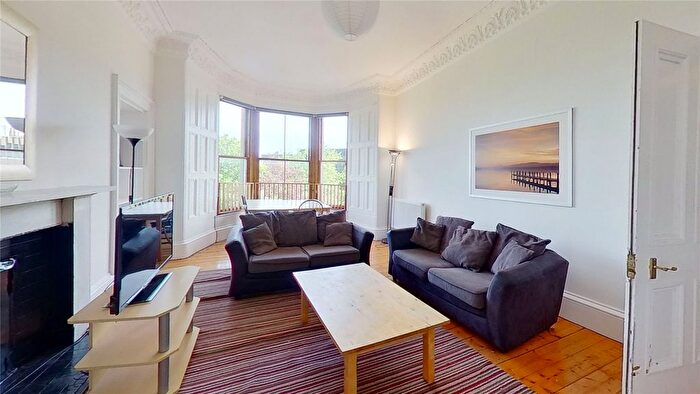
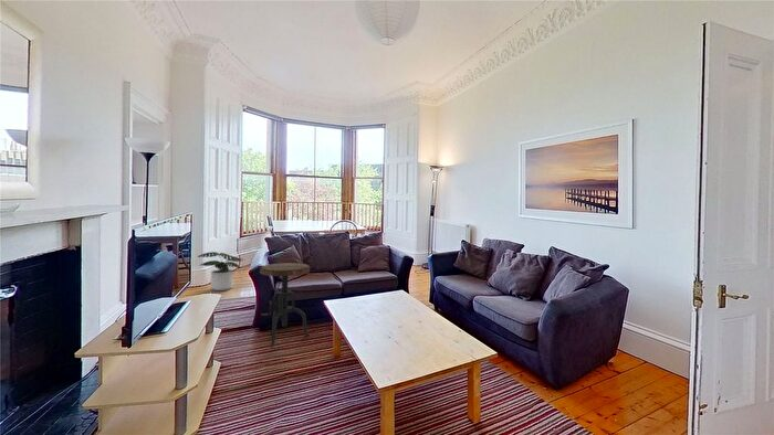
+ side table [259,262,311,349]
+ potted plant [197,251,245,291]
